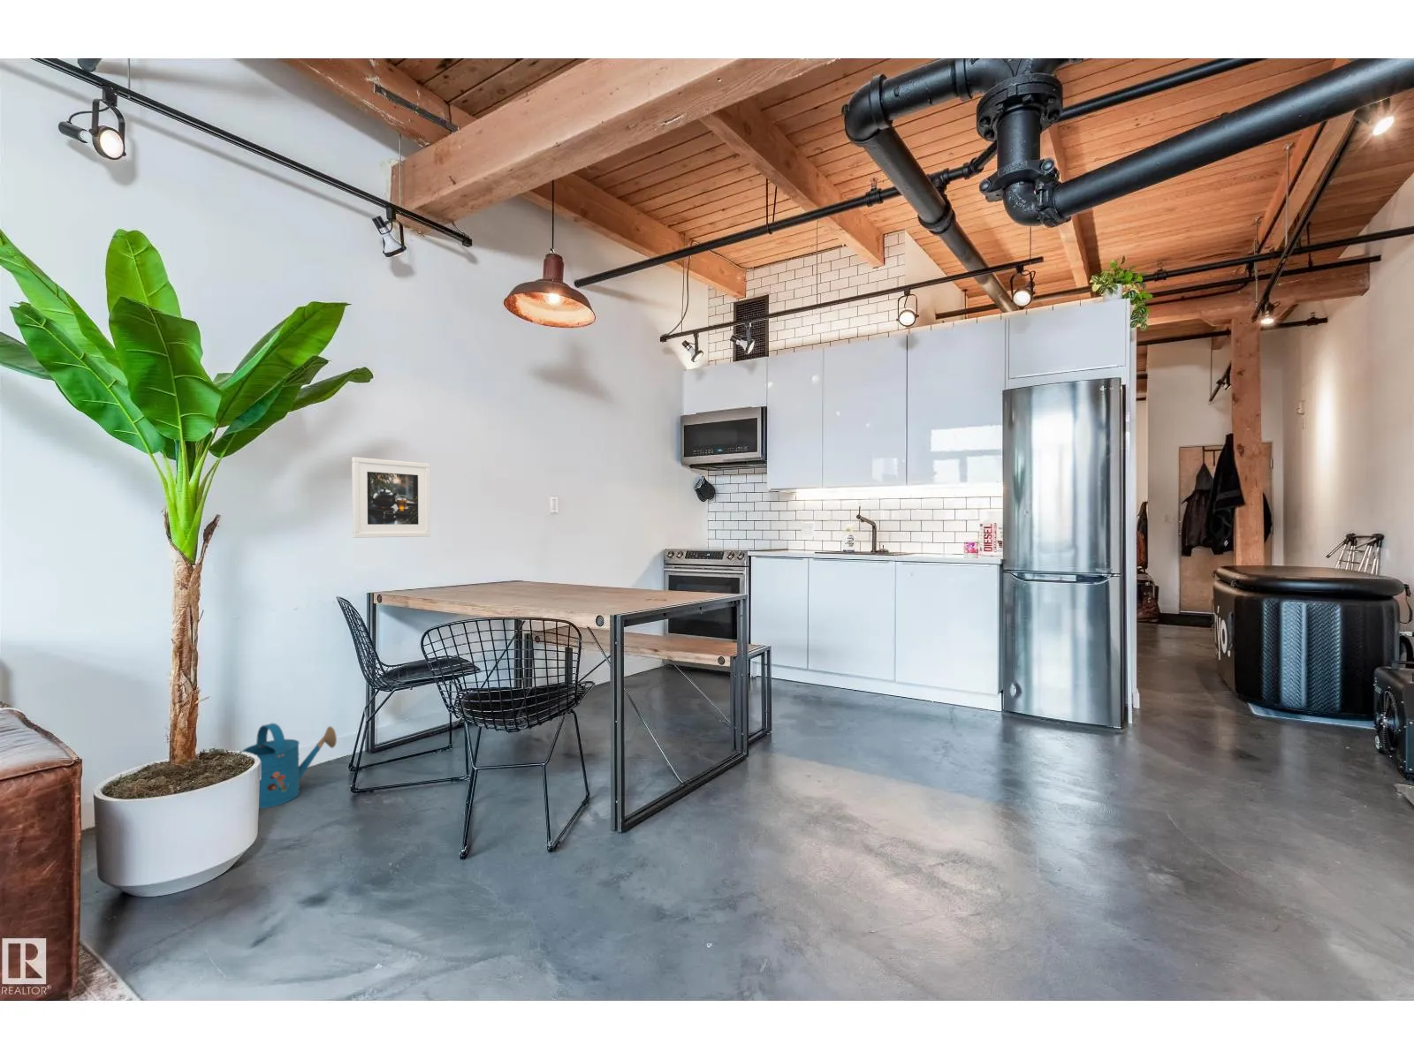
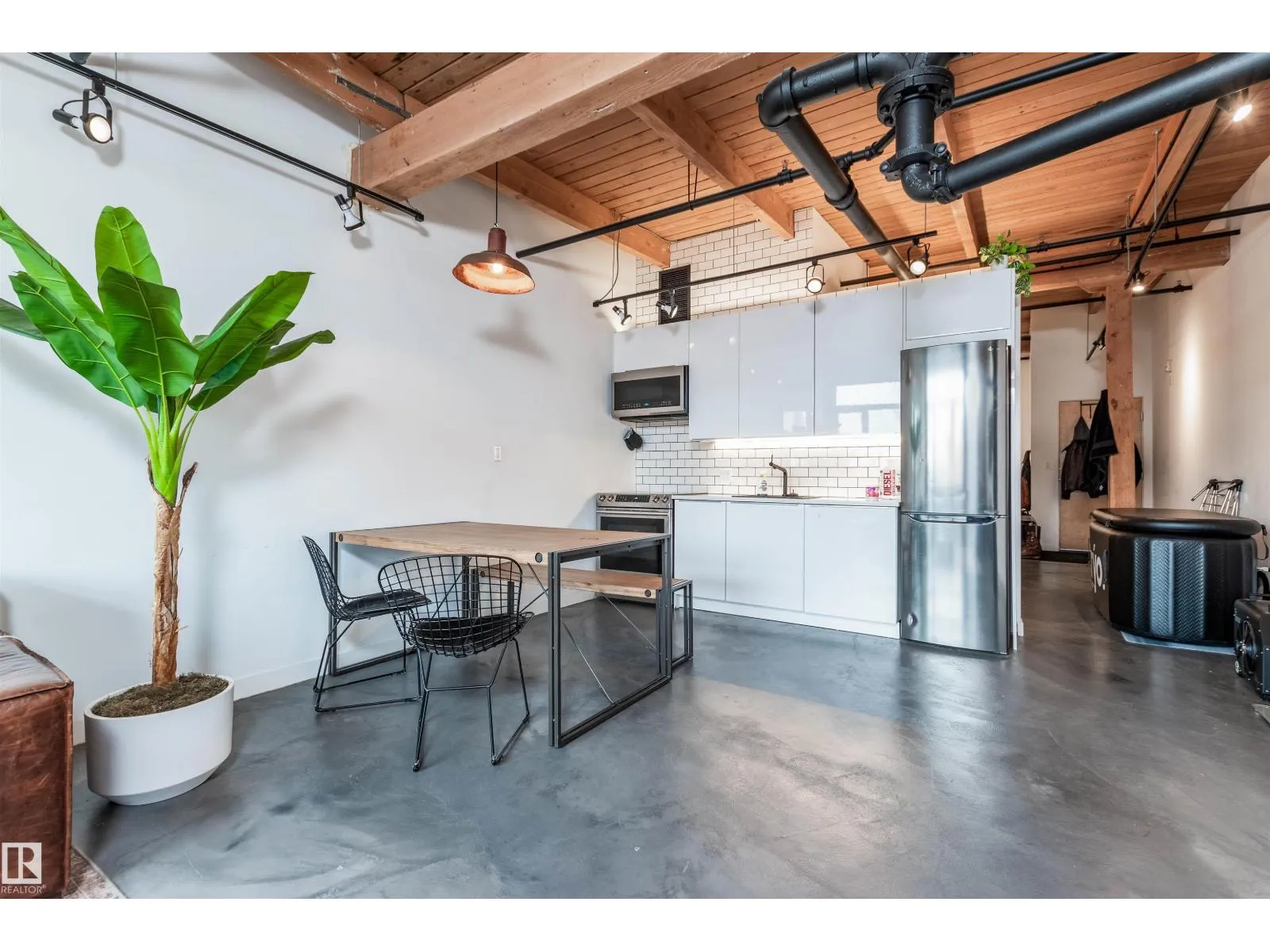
- watering can [242,723,337,809]
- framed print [351,457,431,539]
